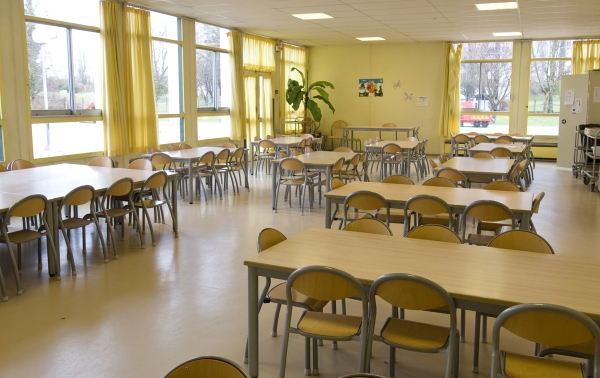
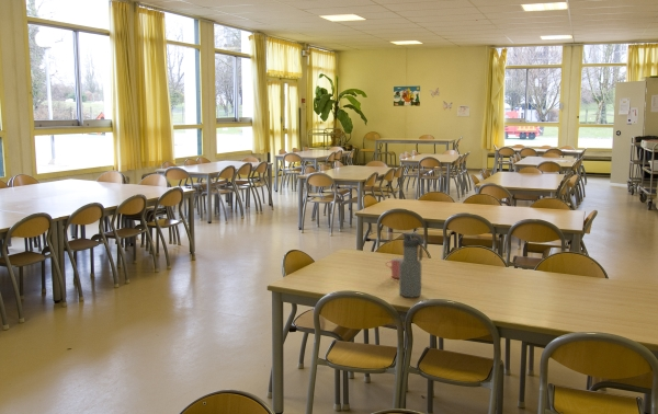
+ cup [385,256,404,279]
+ water bottle [398,232,424,299]
